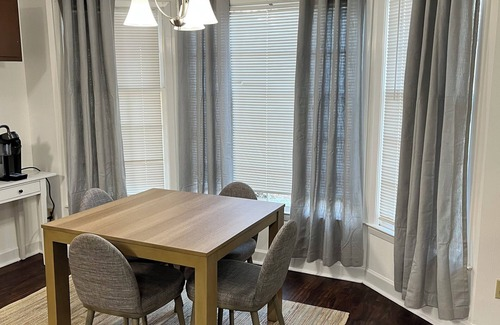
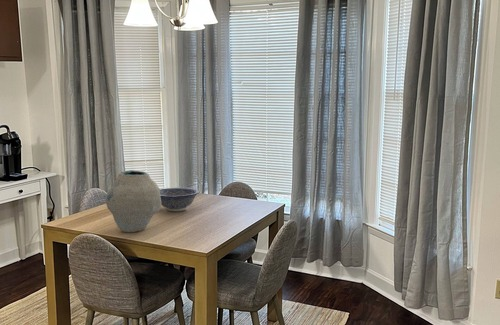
+ decorative bowl [159,187,201,212]
+ vase [104,169,162,233]
